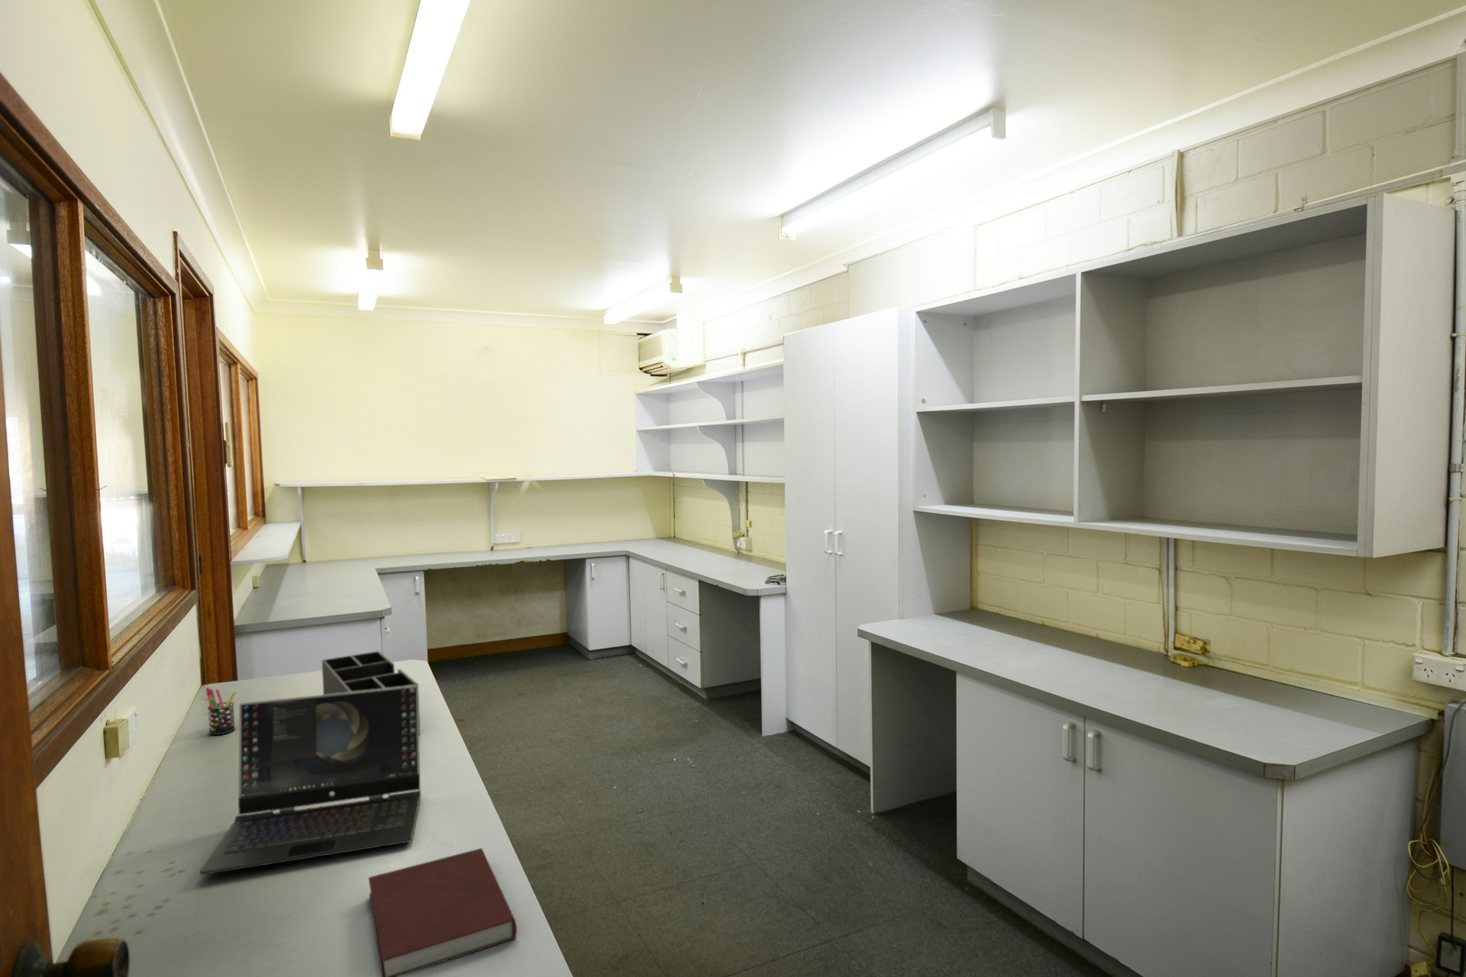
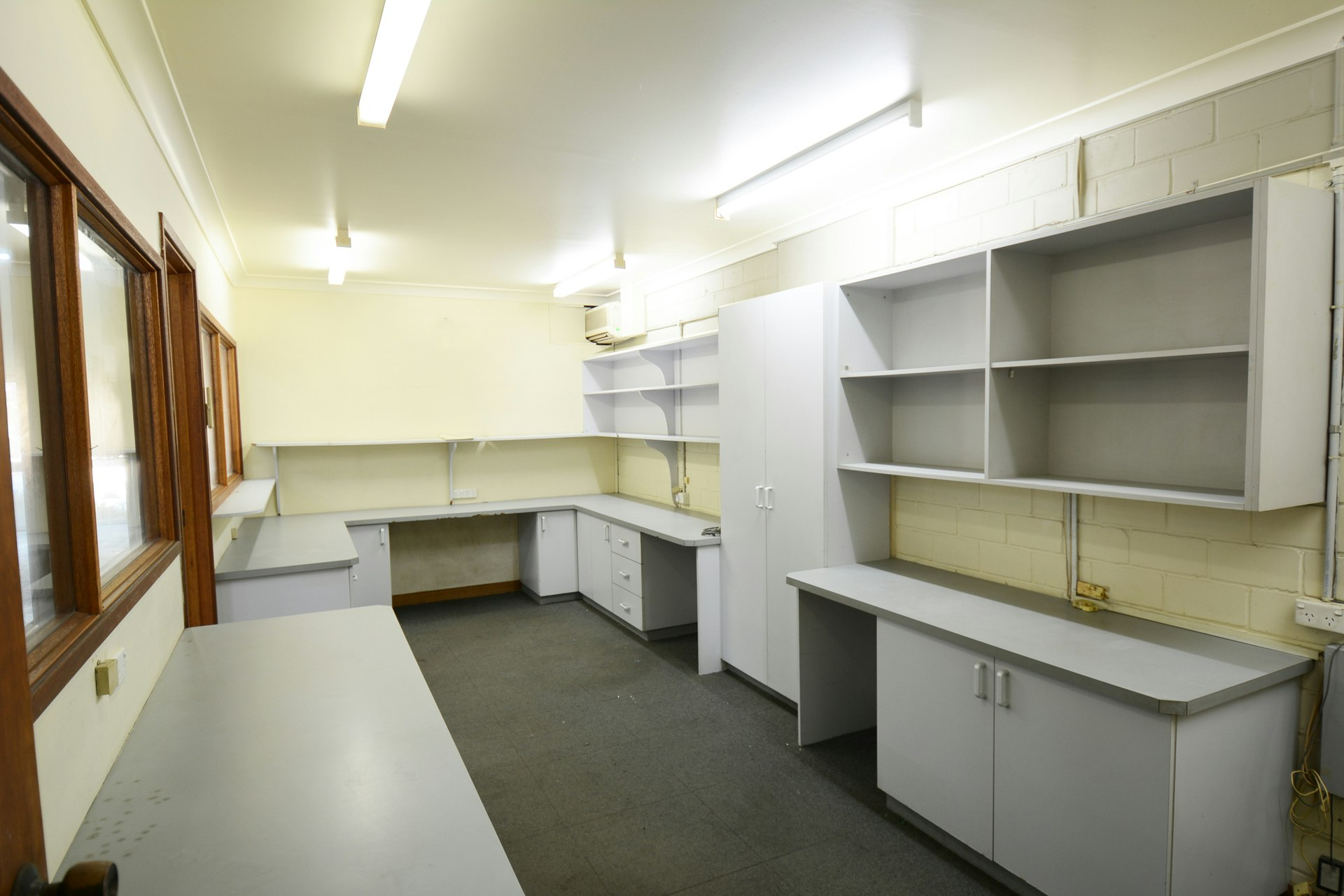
- laptop [199,686,421,876]
- notebook [368,847,518,977]
- pen holder [205,686,238,736]
- desk organizer [322,650,421,736]
